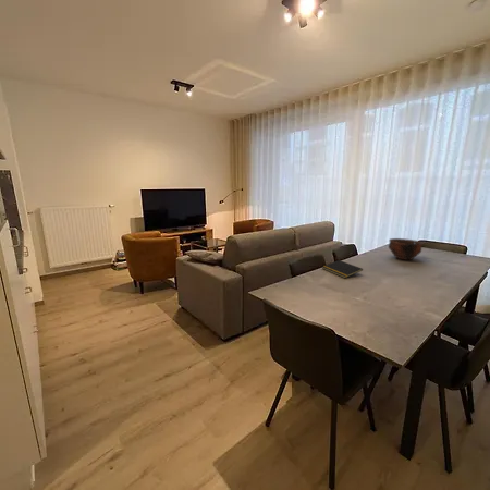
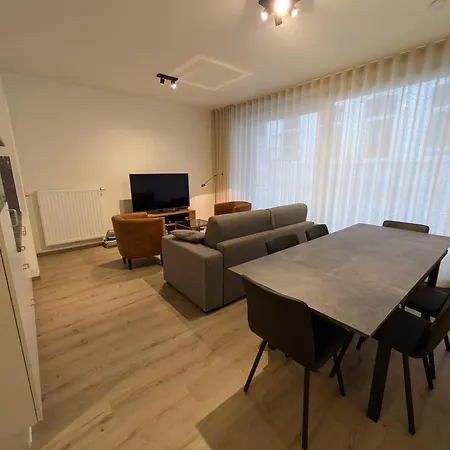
- notepad [321,259,364,279]
- bowl [388,237,425,261]
